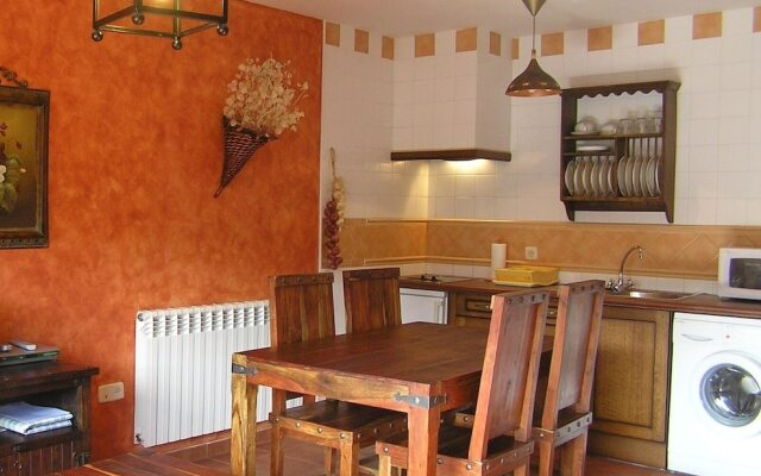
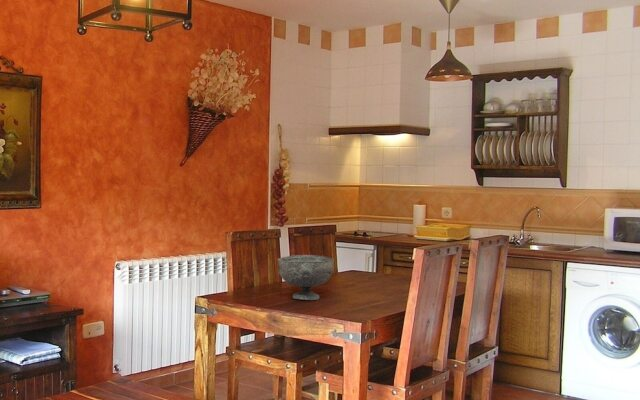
+ decorative bowl [277,254,335,301]
